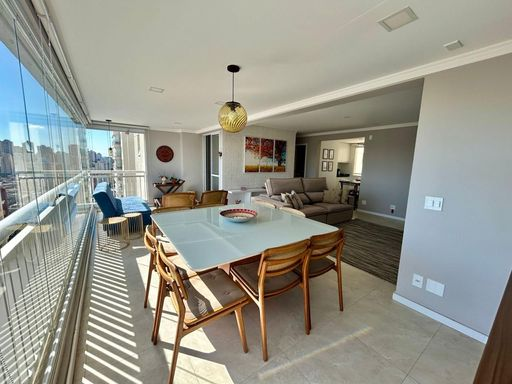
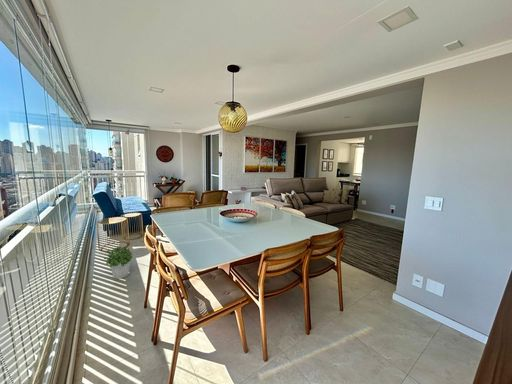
+ potted plant [103,245,133,279]
